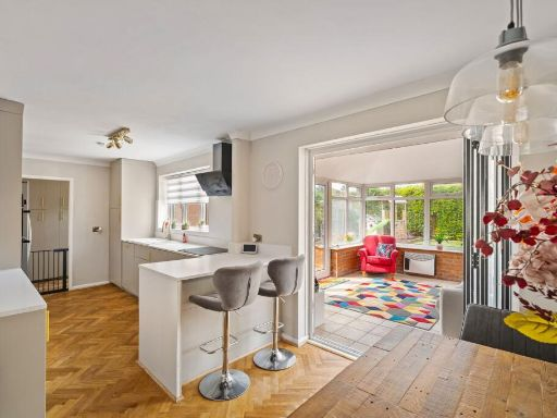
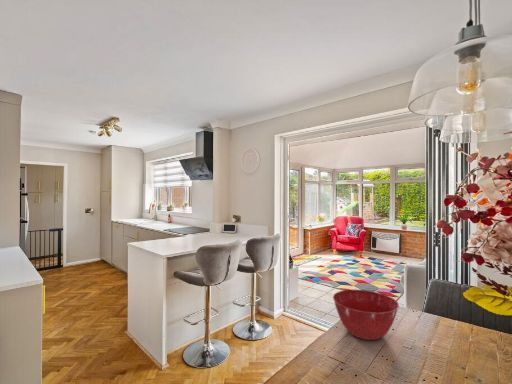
+ mixing bowl [332,289,400,341]
